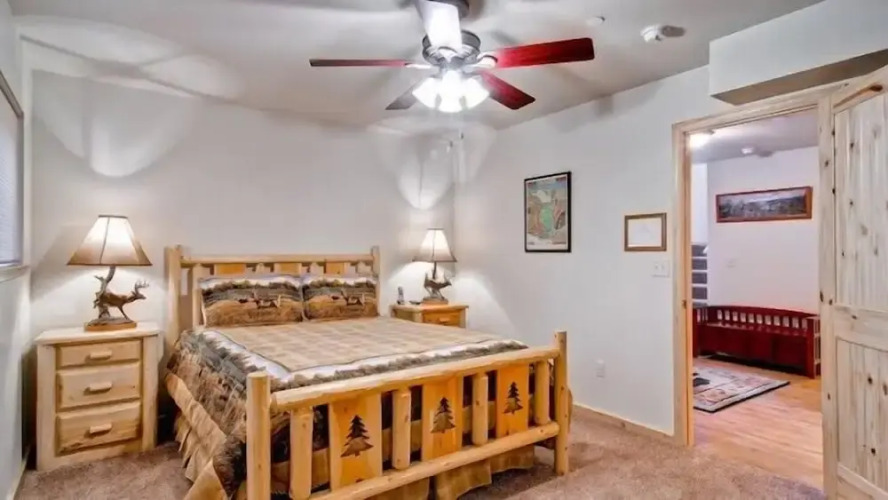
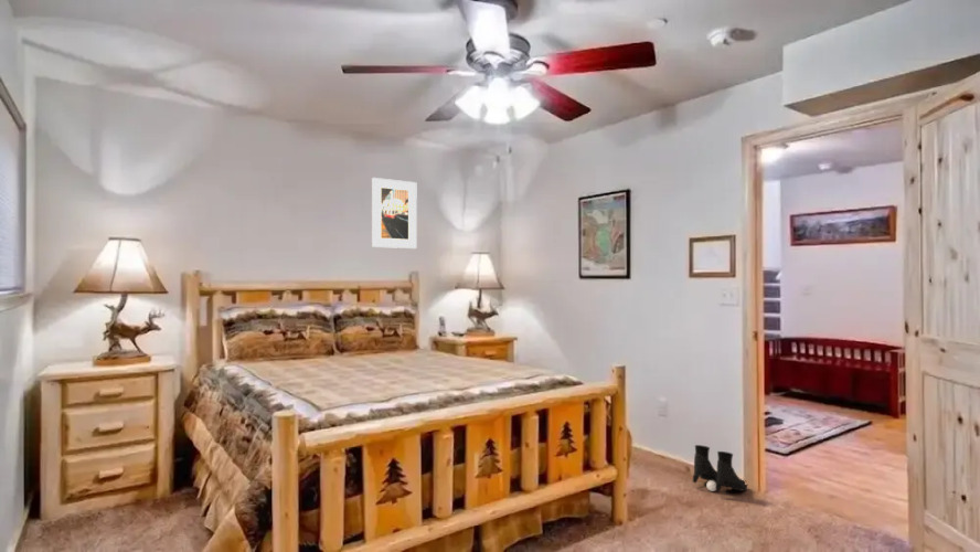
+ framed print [371,177,418,250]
+ boots [692,444,748,492]
